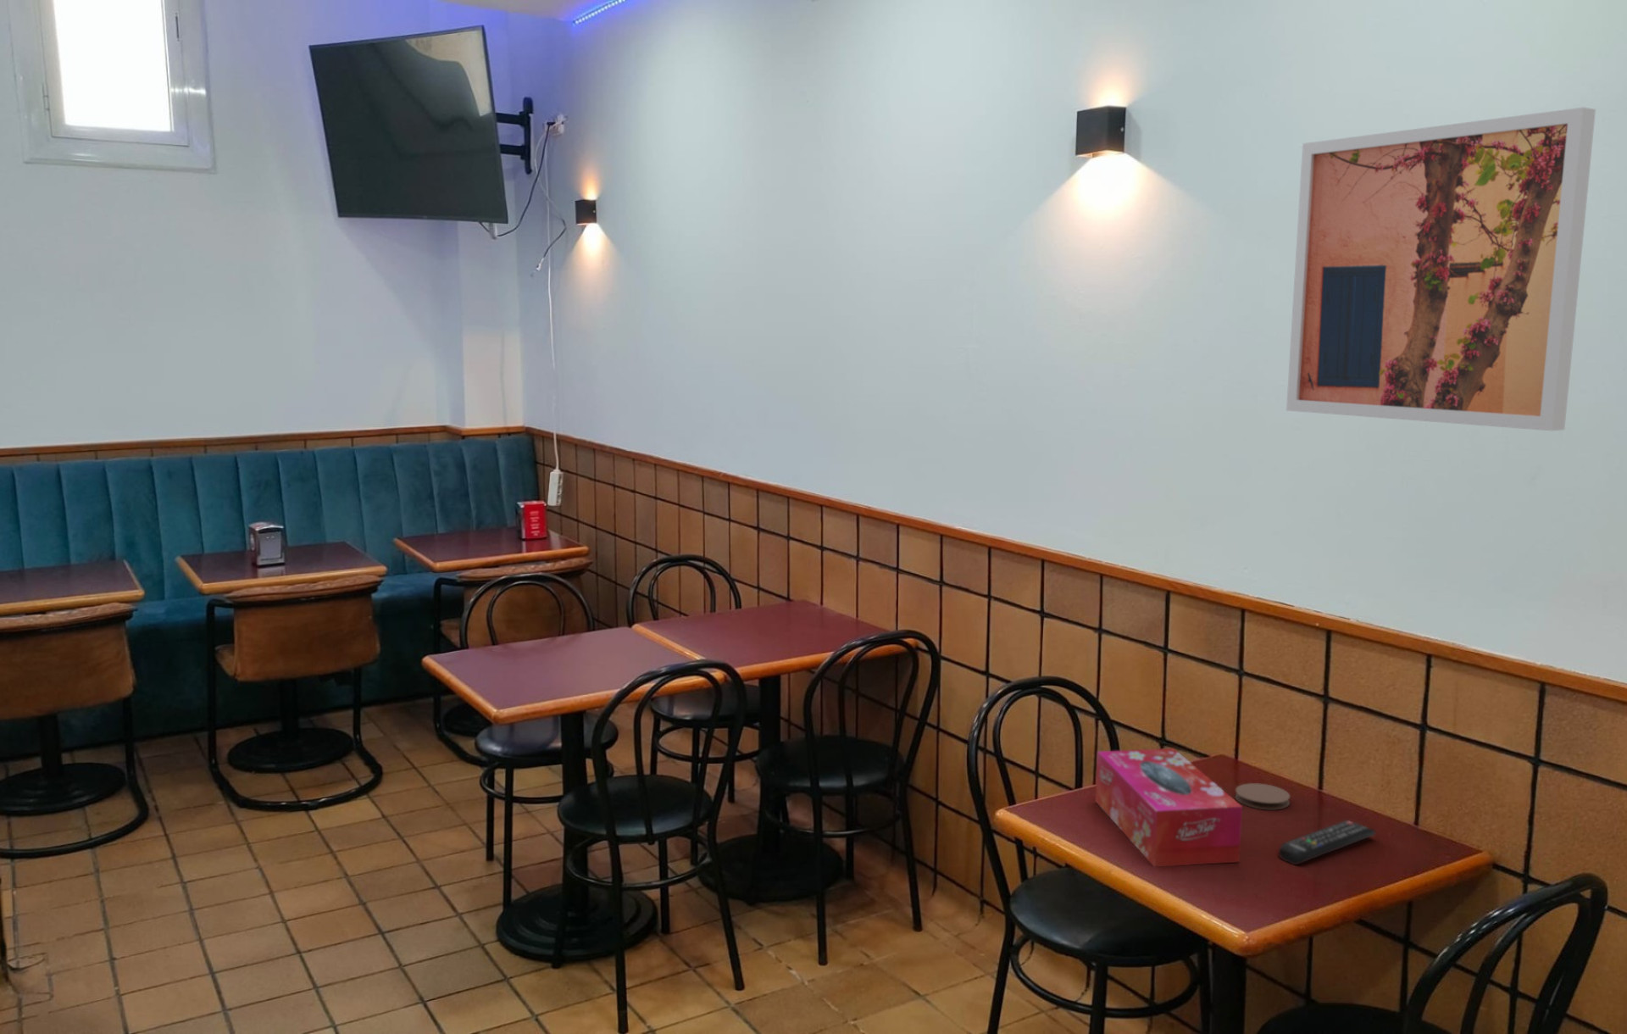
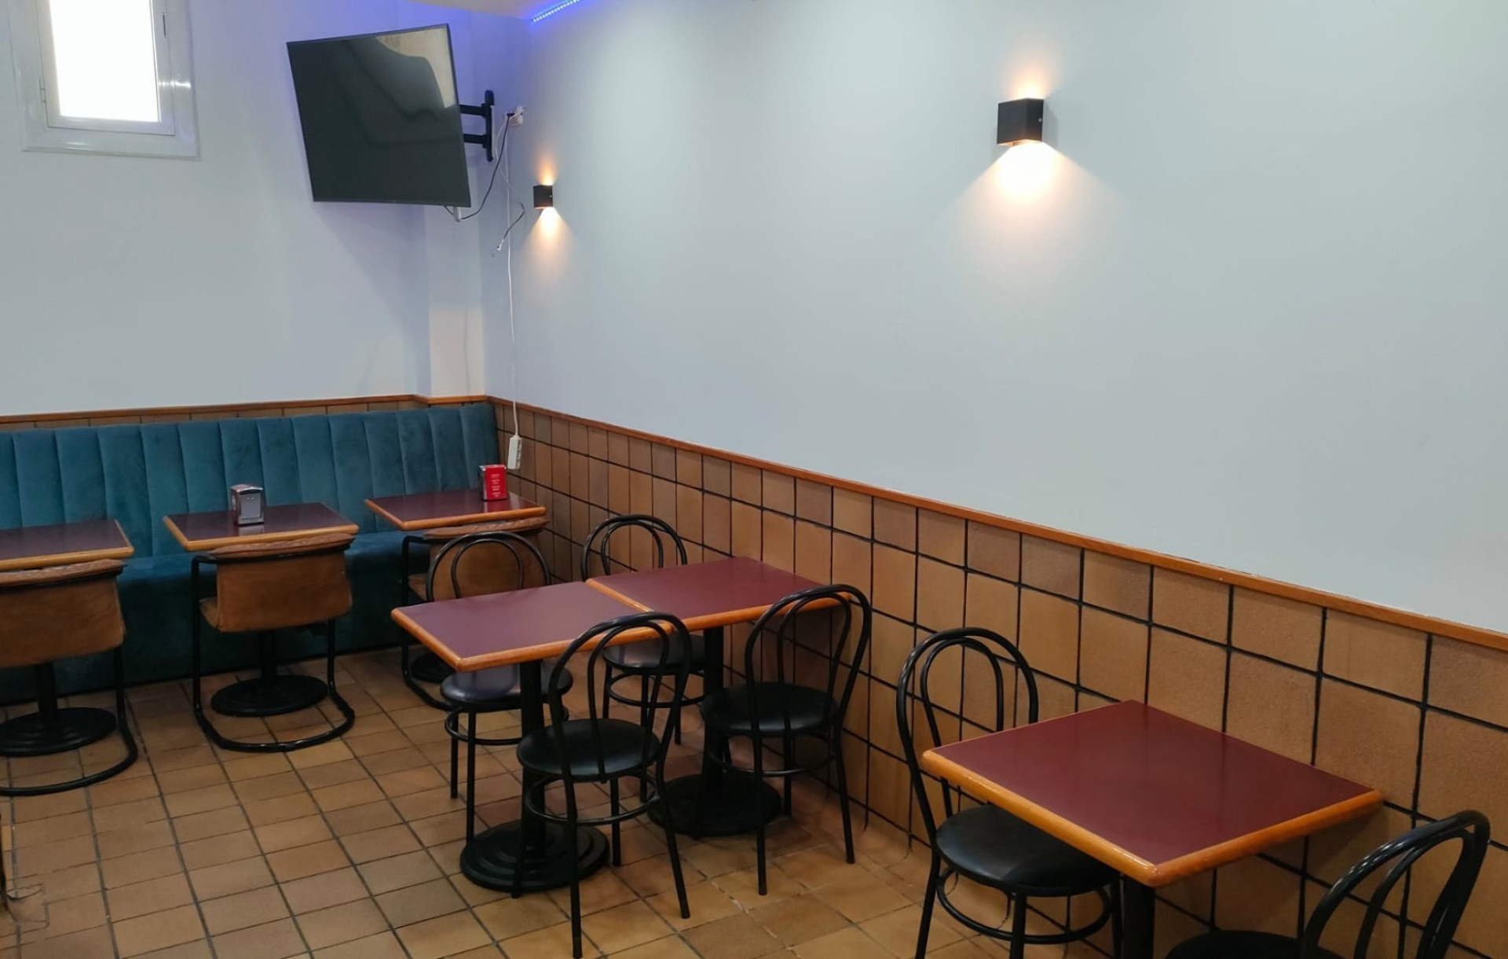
- wall art [1285,106,1596,432]
- coaster [1234,783,1290,810]
- tissue box [1095,747,1243,868]
- remote control [1278,819,1376,866]
